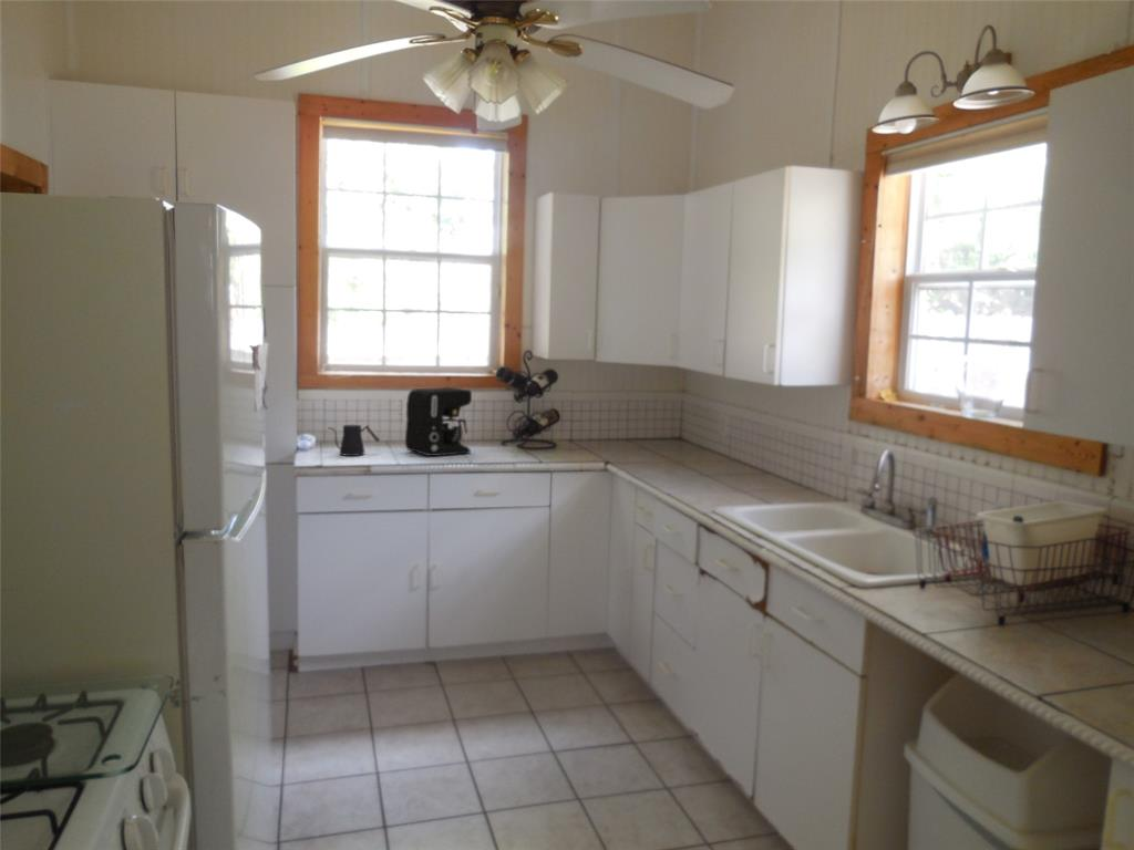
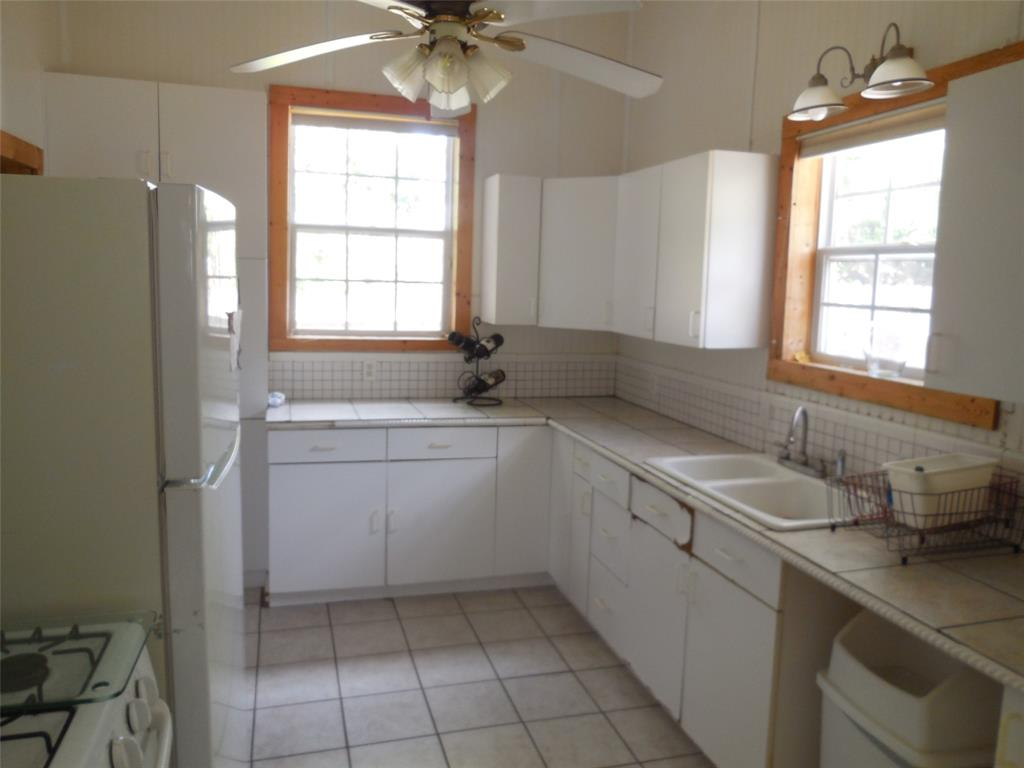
- kettle [327,424,381,457]
- coffee maker [404,386,473,457]
